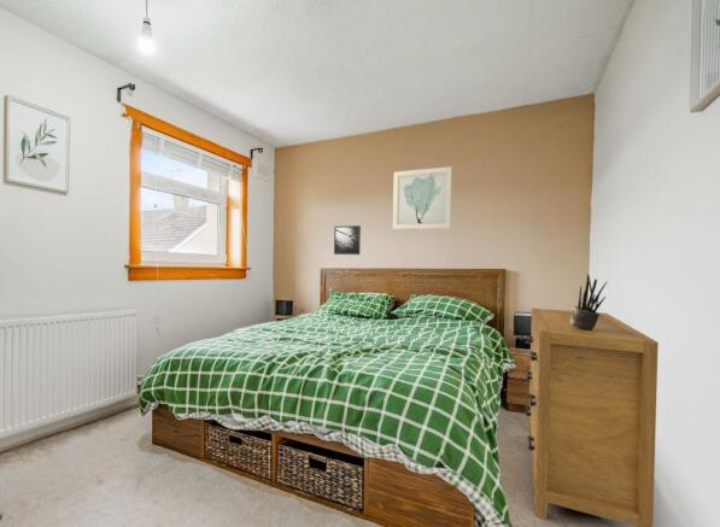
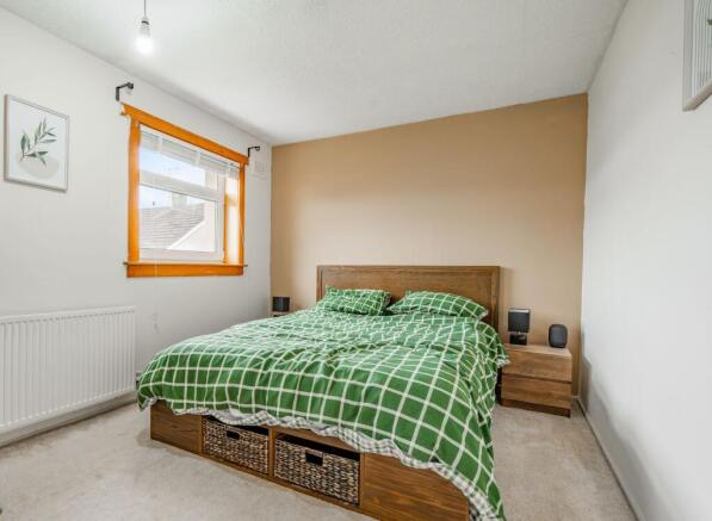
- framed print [333,224,362,256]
- potted plant [570,273,608,330]
- wall art [392,165,453,230]
- dresser [525,308,660,527]
